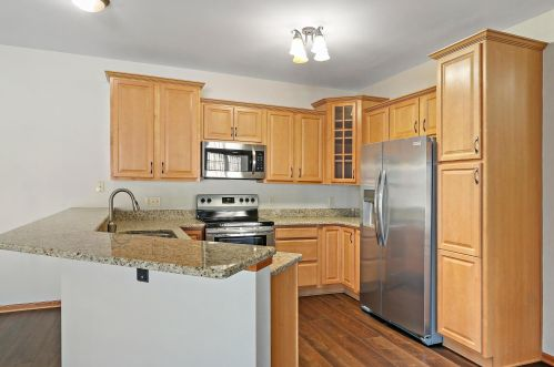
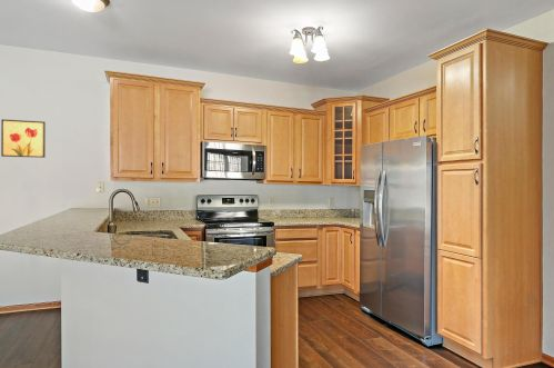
+ wall art [0,118,47,159]
